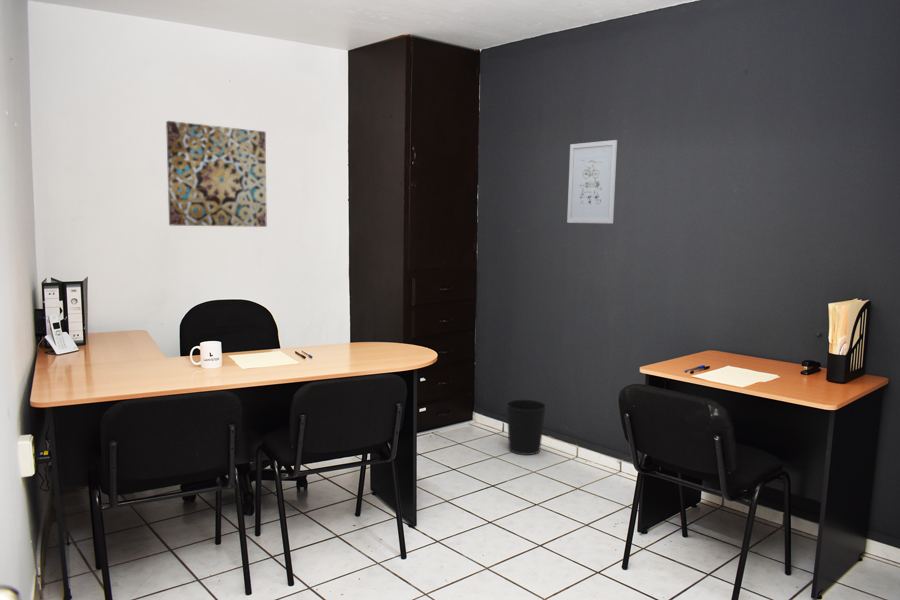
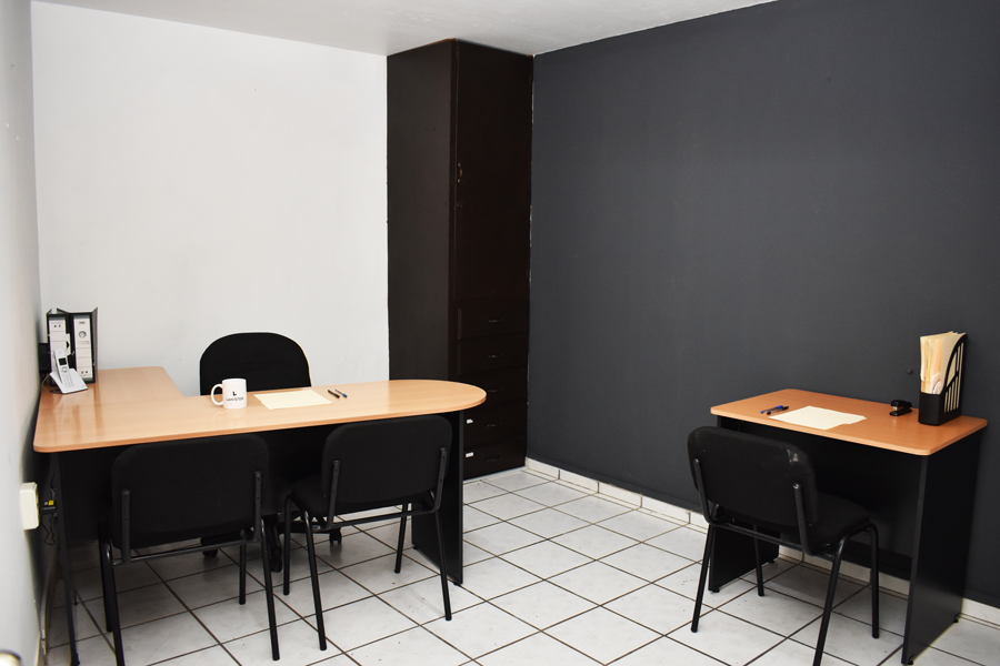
- wall art [165,120,268,228]
- wastebasket [505,398,548,456]
- wall art [566,139,618,224]
